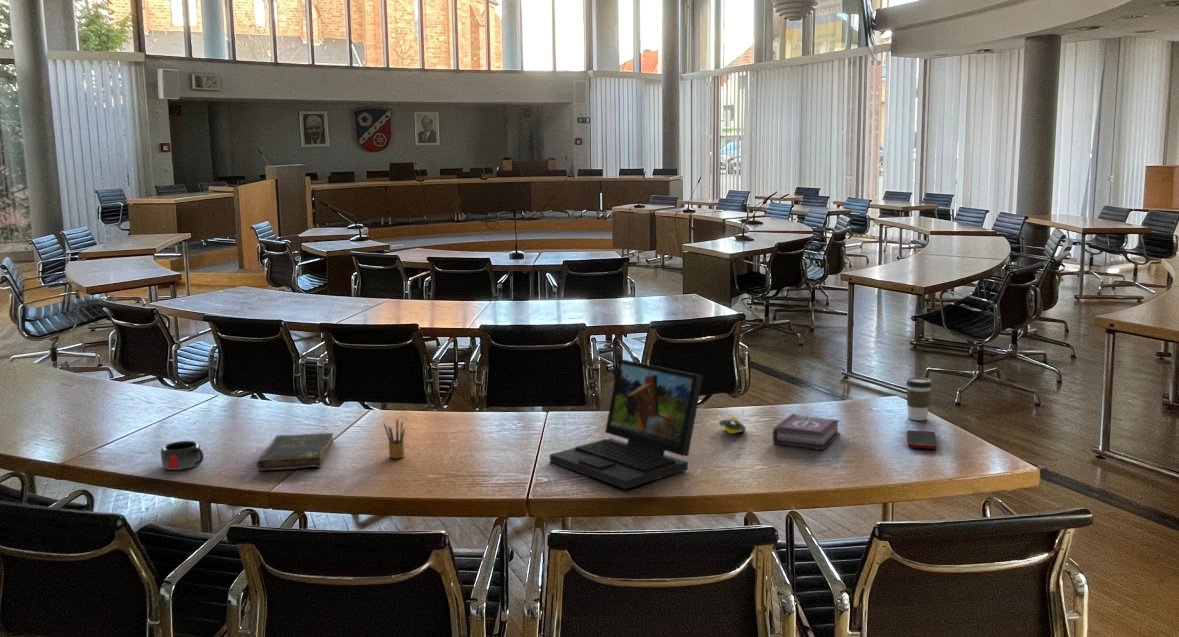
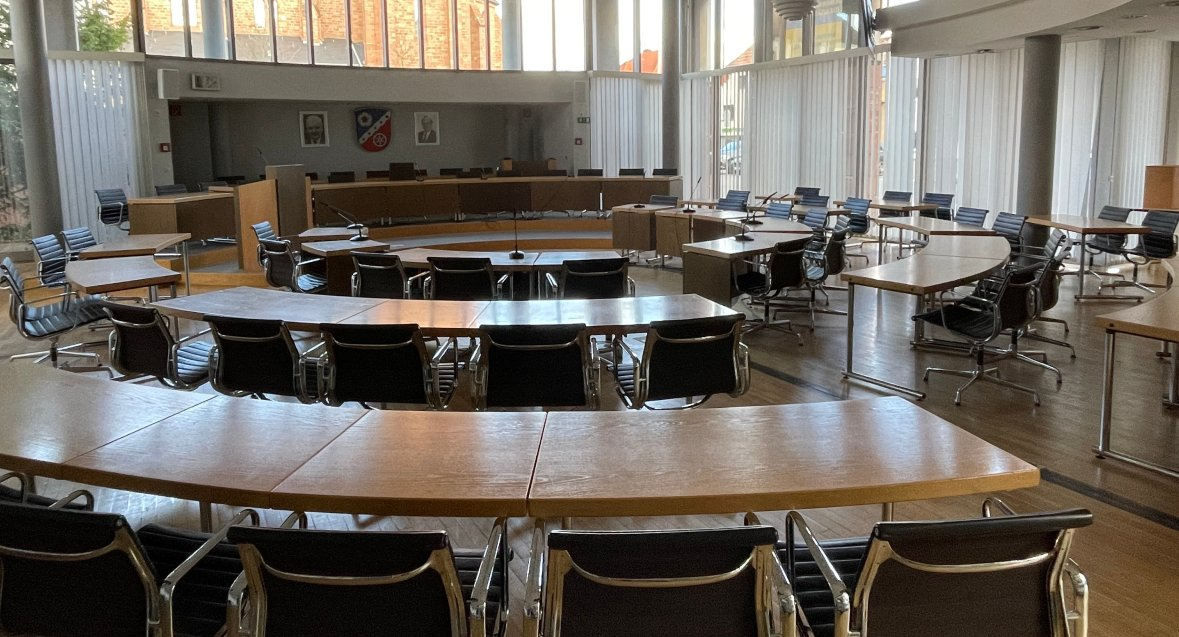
- coffee cup [905,376,933,421]
- computer mouse [718,416,747,435]
- cell phone [906,429,938,450]
- pencil box [383,418,406,459]
- laptop [549,358,704,490]
- mug [159,440,205,471]
- book [772,413,841,451]
- bible [256,432,335,471]
